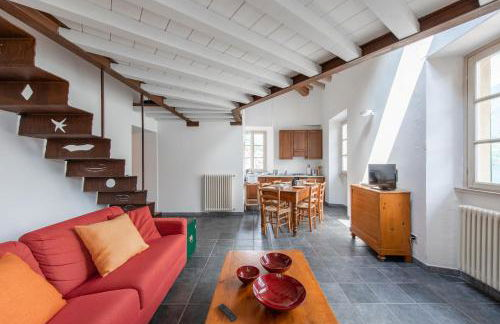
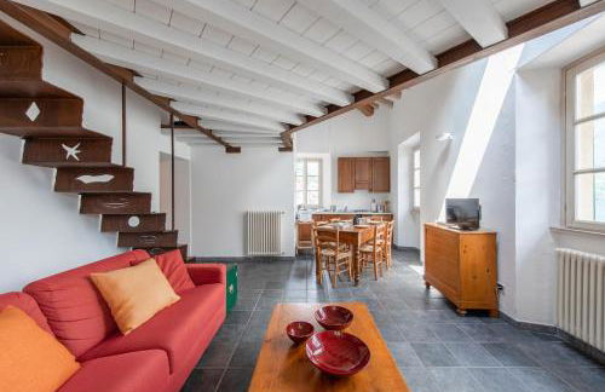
- remote control [217,303,238,323]
